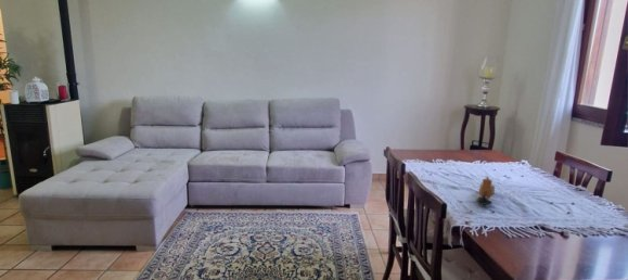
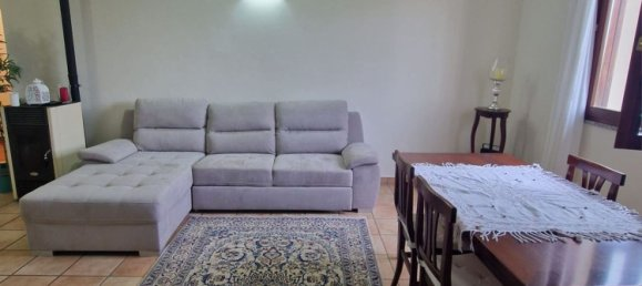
- teapot [474,176,496,206]
